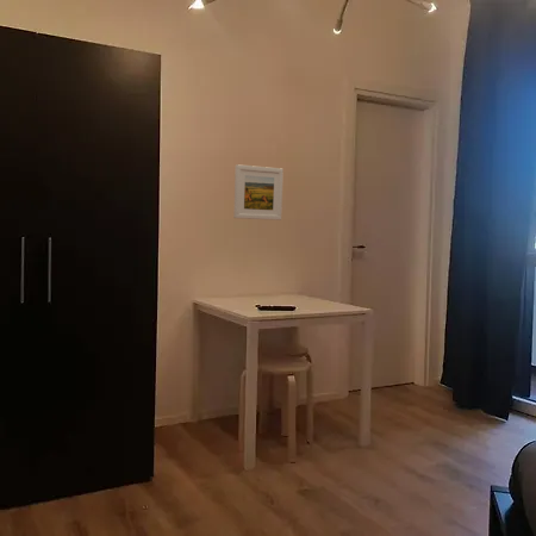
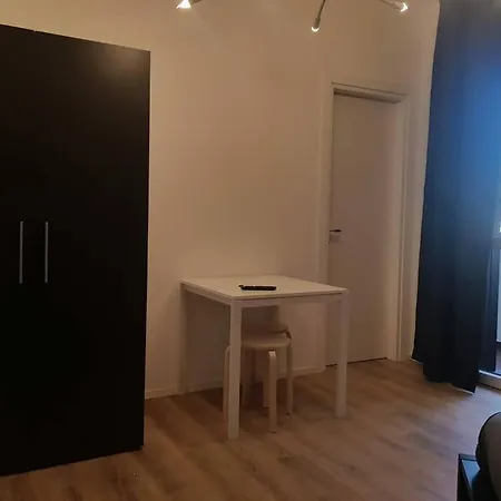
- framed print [232,164,285,222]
